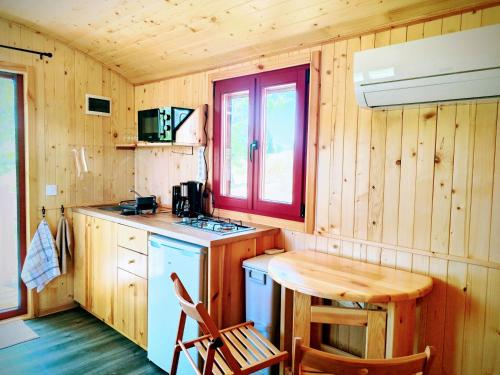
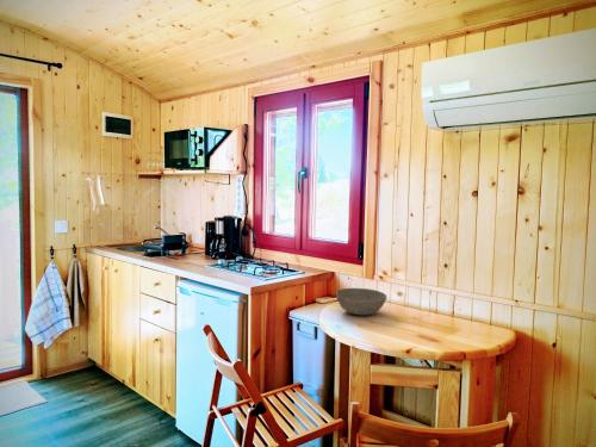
+ bowl [335,287,387,316]
